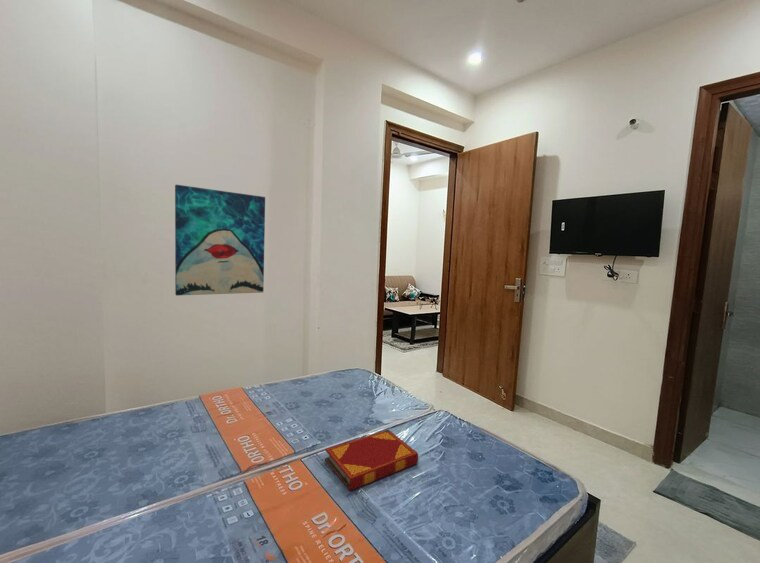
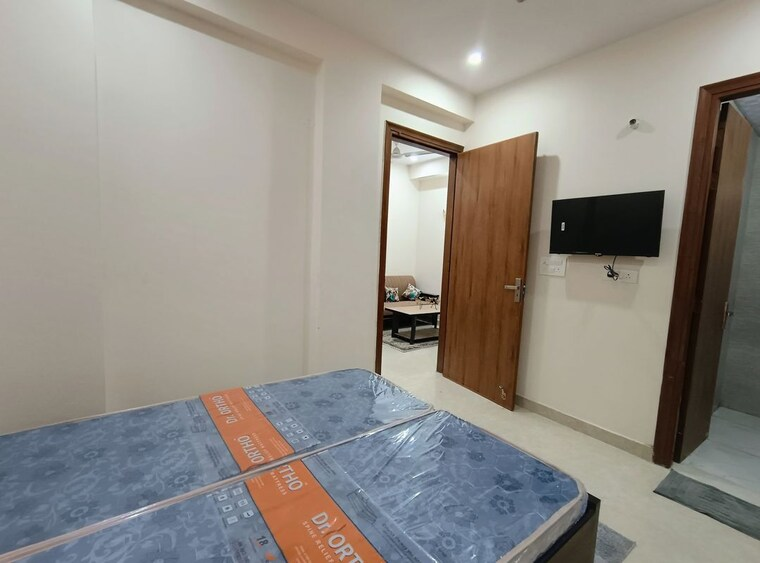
- wall art [174,184,266,297]
- hardback book [324,429,419,492]
